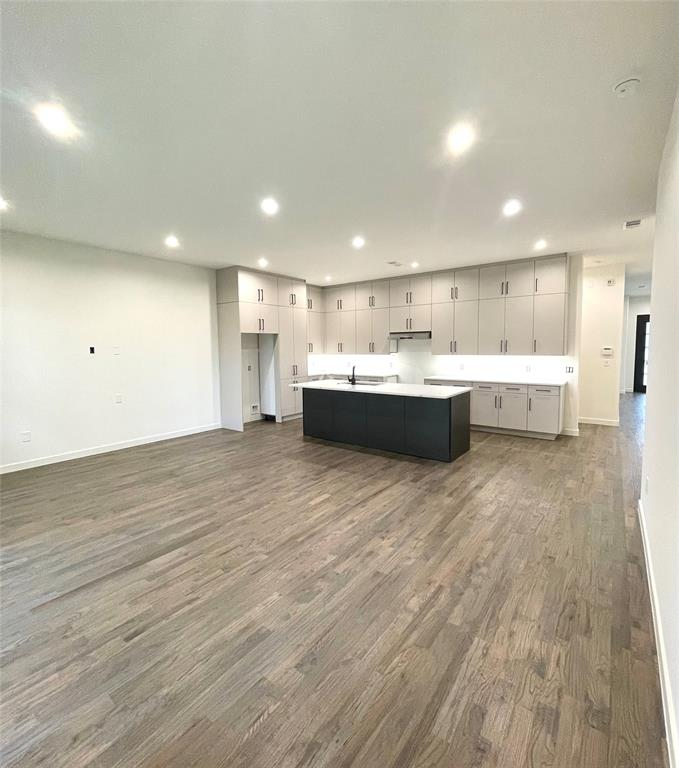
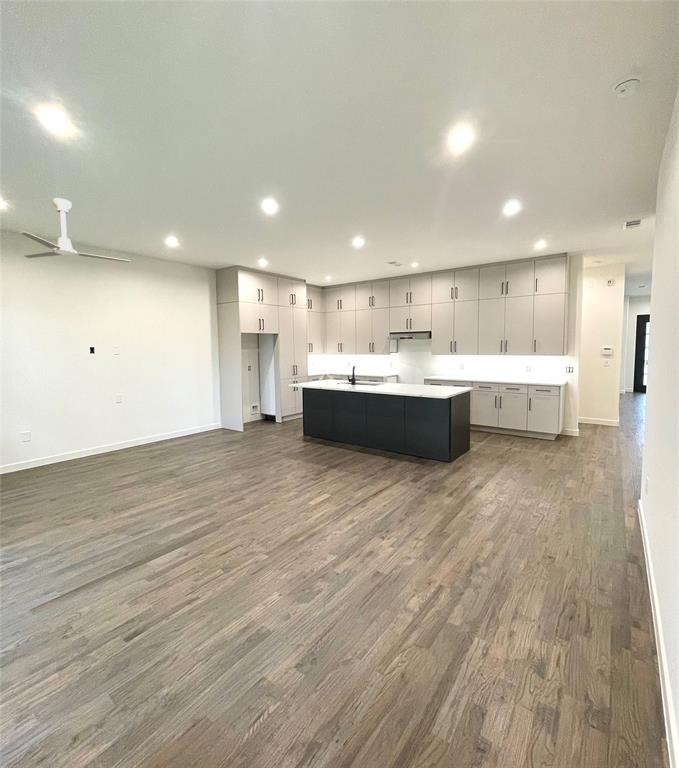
+ ceiling fan [20,197,131,263]
